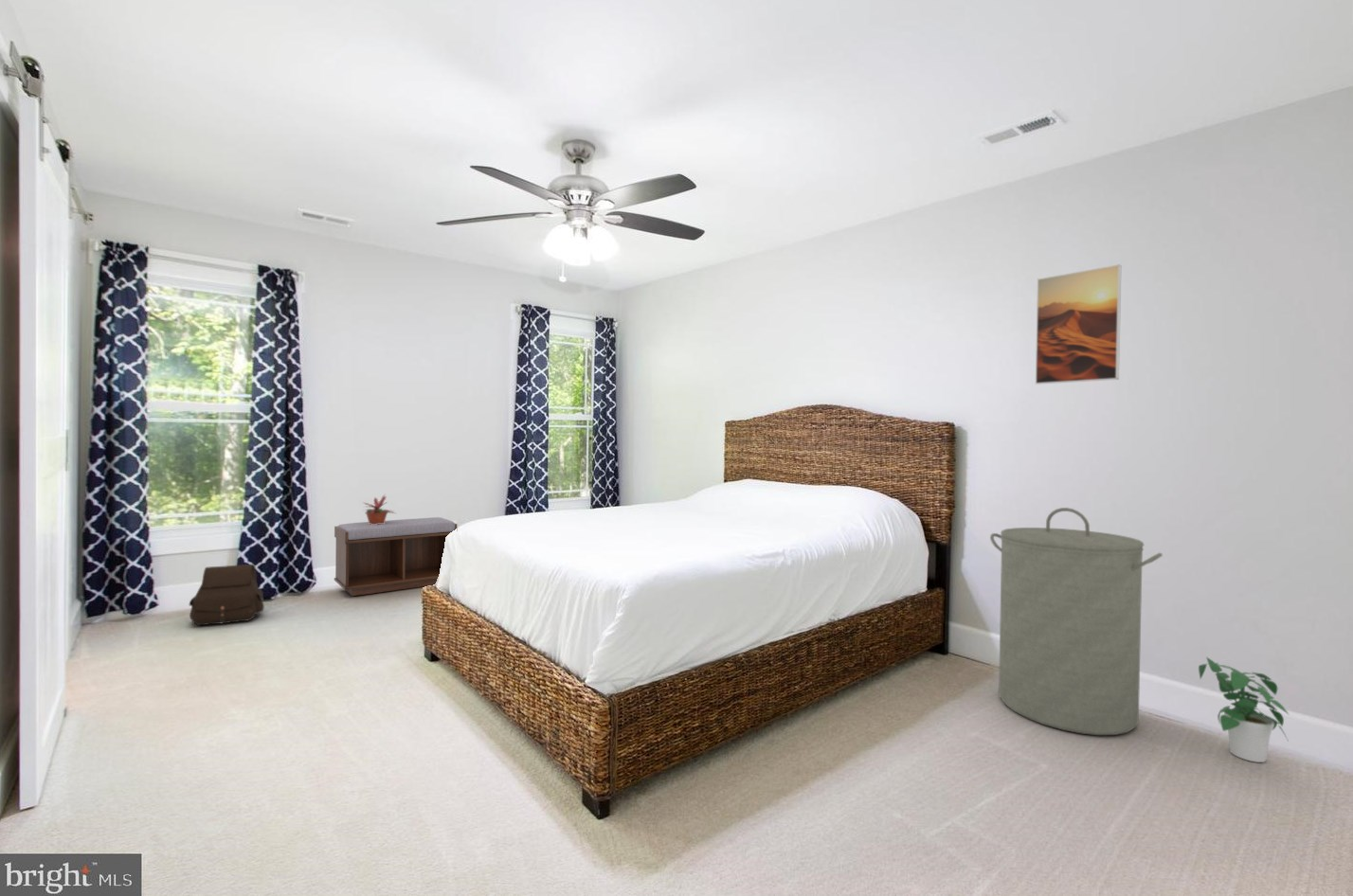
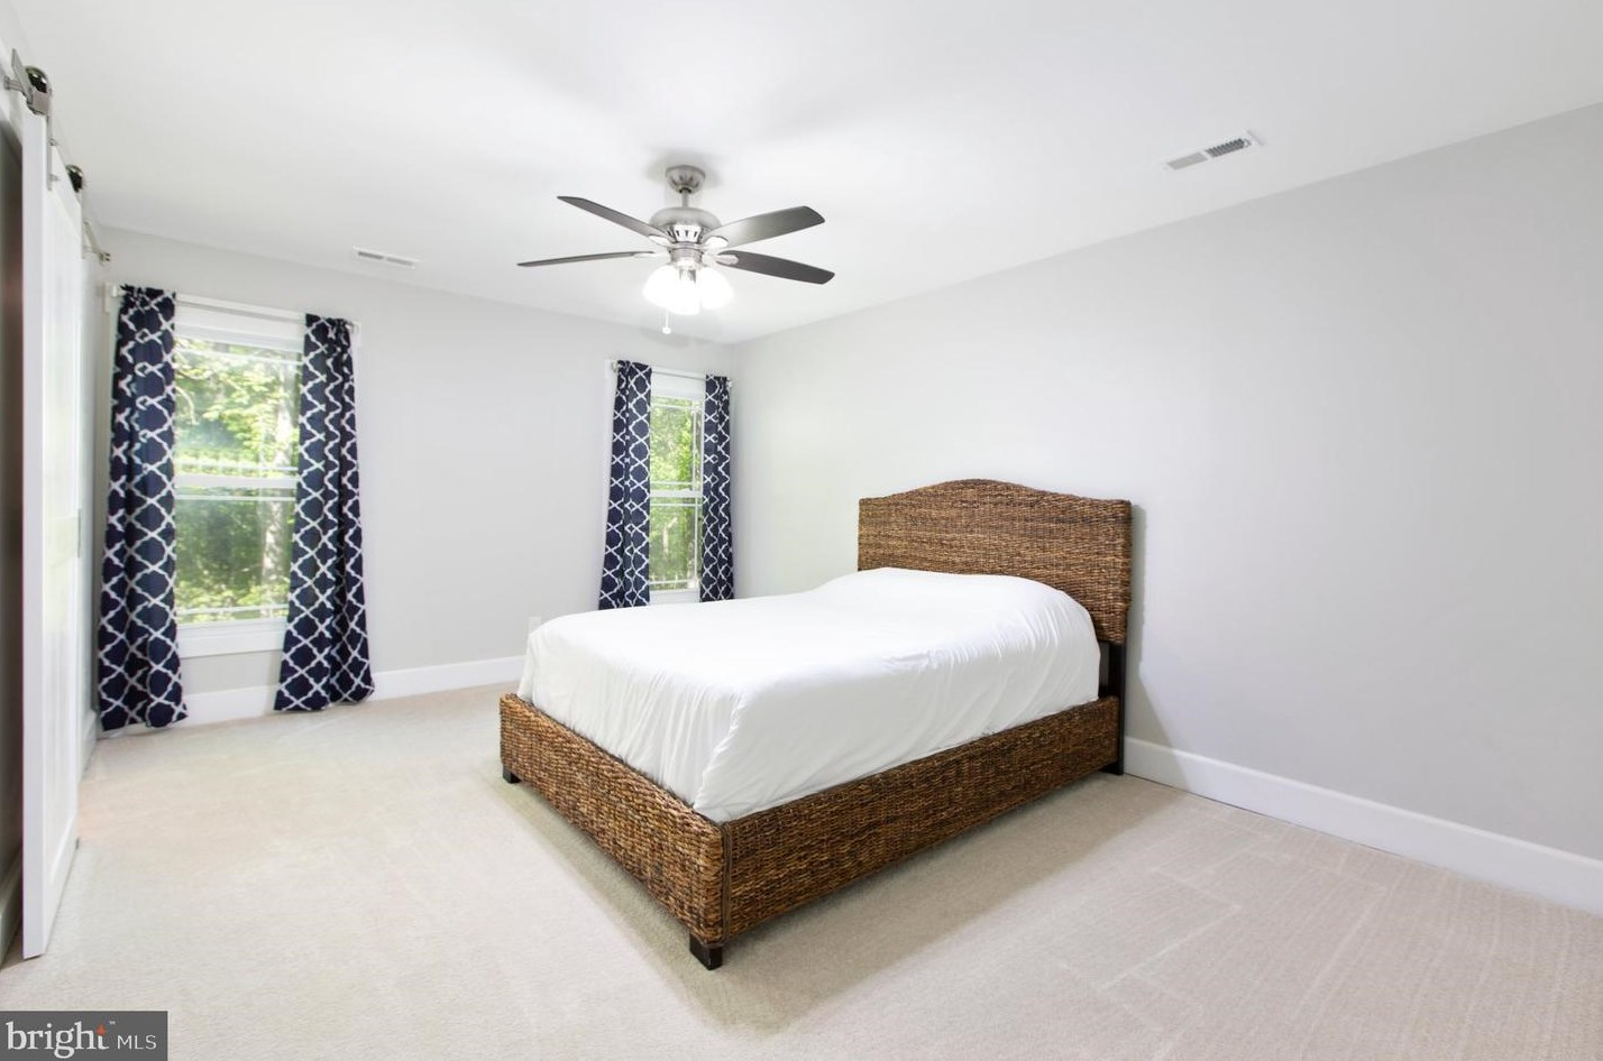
- potted plant [1198,656,1290,763]
- satchel [189,564,265,626]
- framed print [1035,263,1122,385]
- bench [334,516,458,597]
- potted plant [362,493,396,525]
- laundry hamper [989,507,1164,736]
